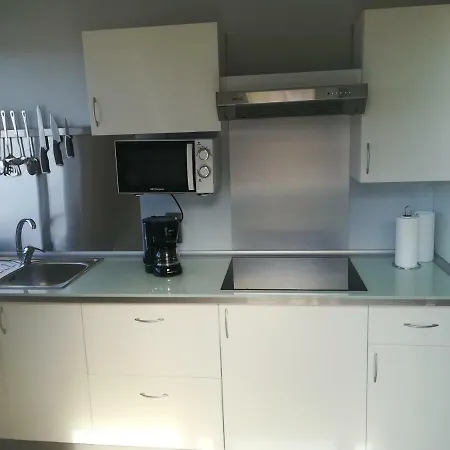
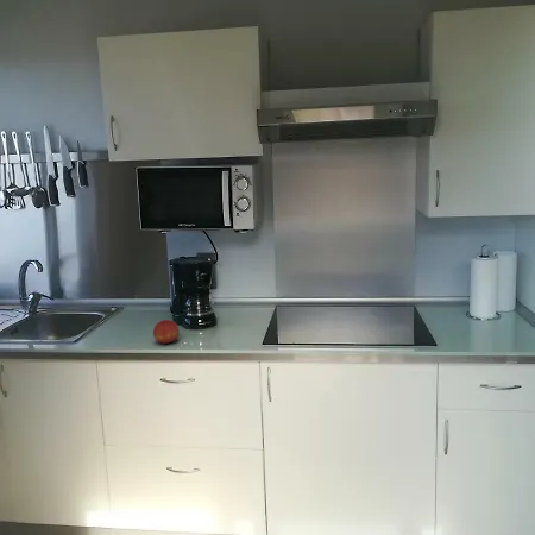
+ fruit [152,319,181,345]
